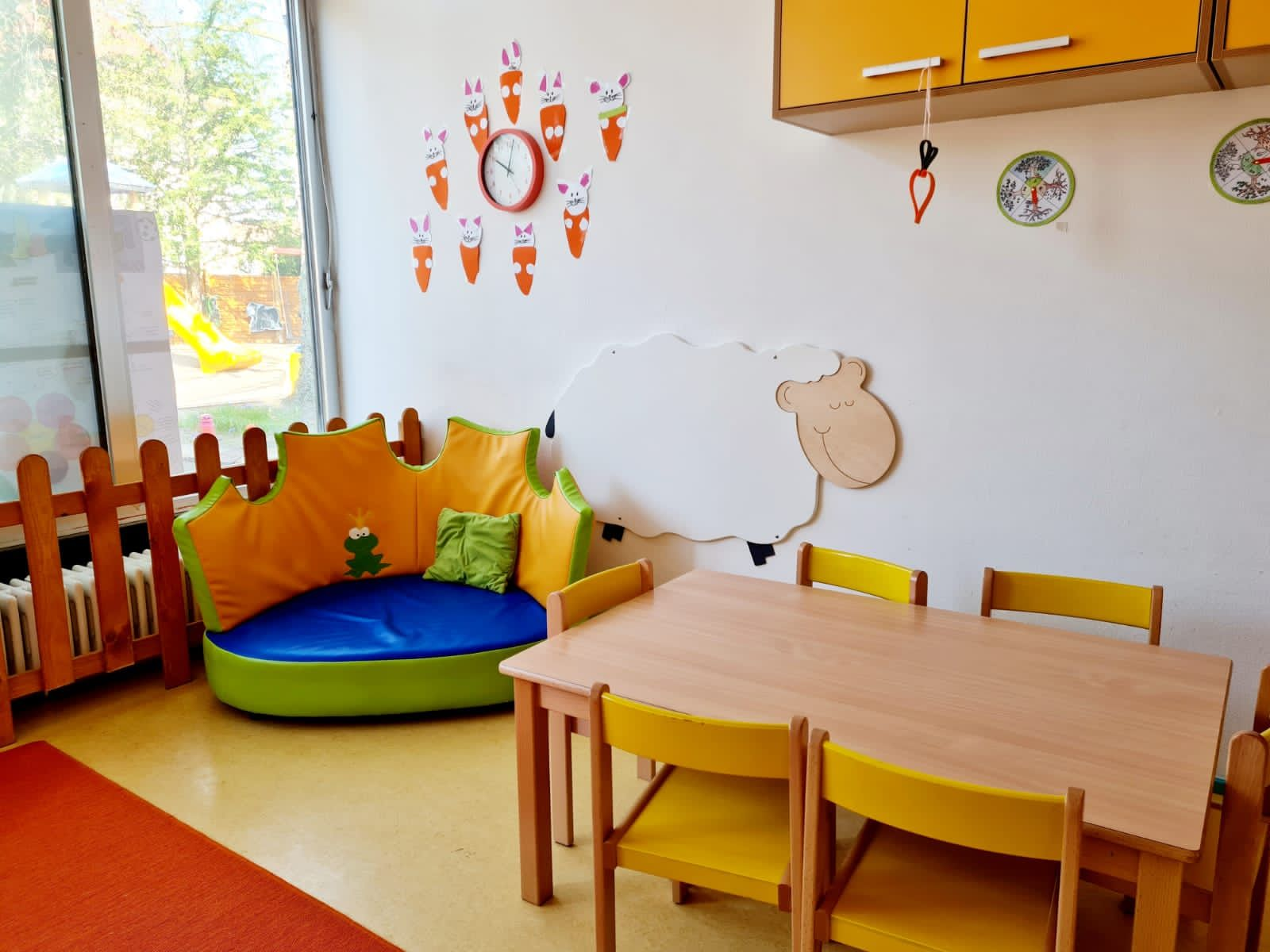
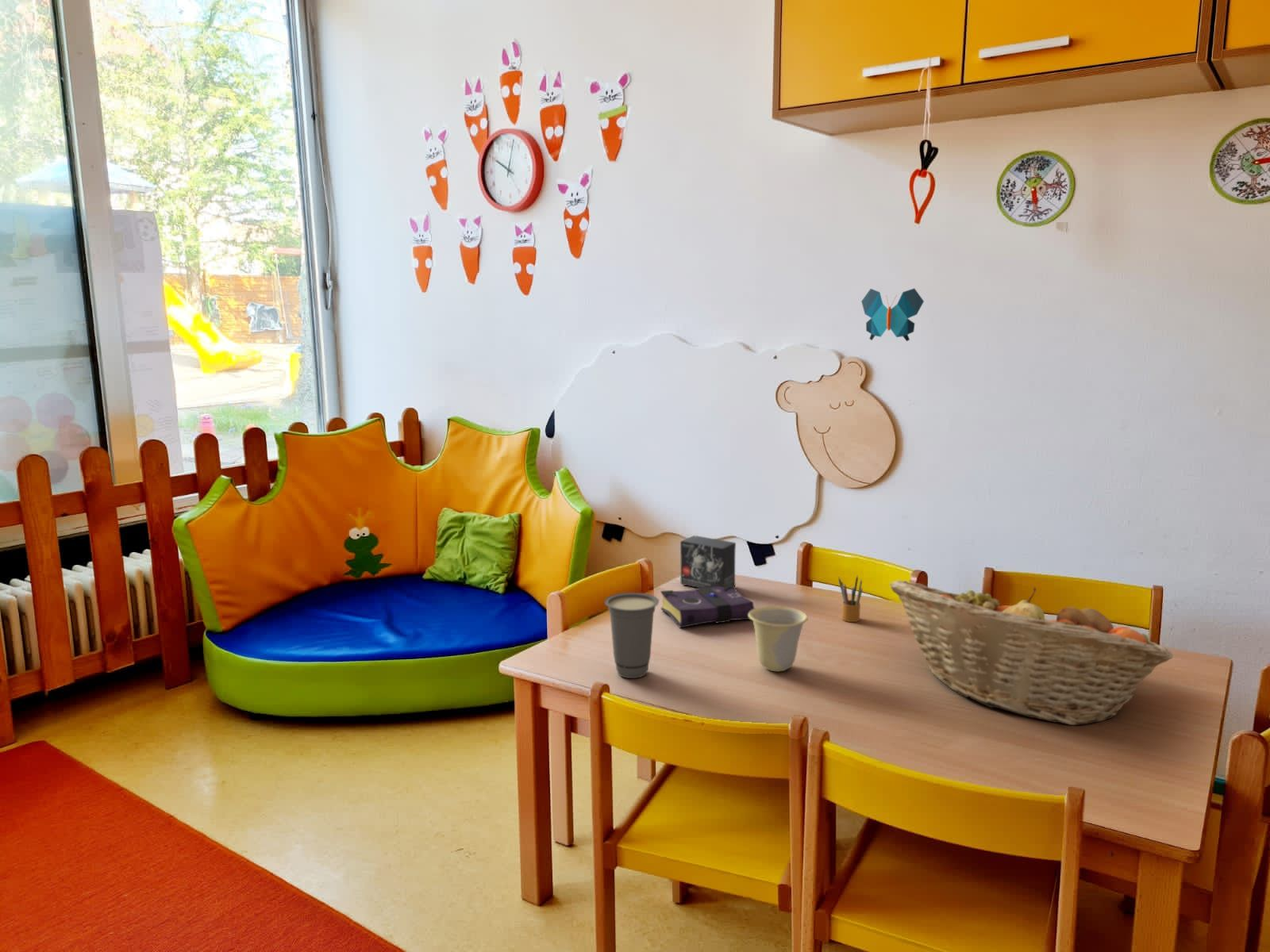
+ pencil box [837,574,863,623]
+ small box [679,535,737,589]
+ cup [749,605,809,672]
+ book [660,583,755,628]
+ fruit basket [889,579,1174,726]
+ cup [604,592,660,679]
+ decorative butterfly [860,288,925,342]
